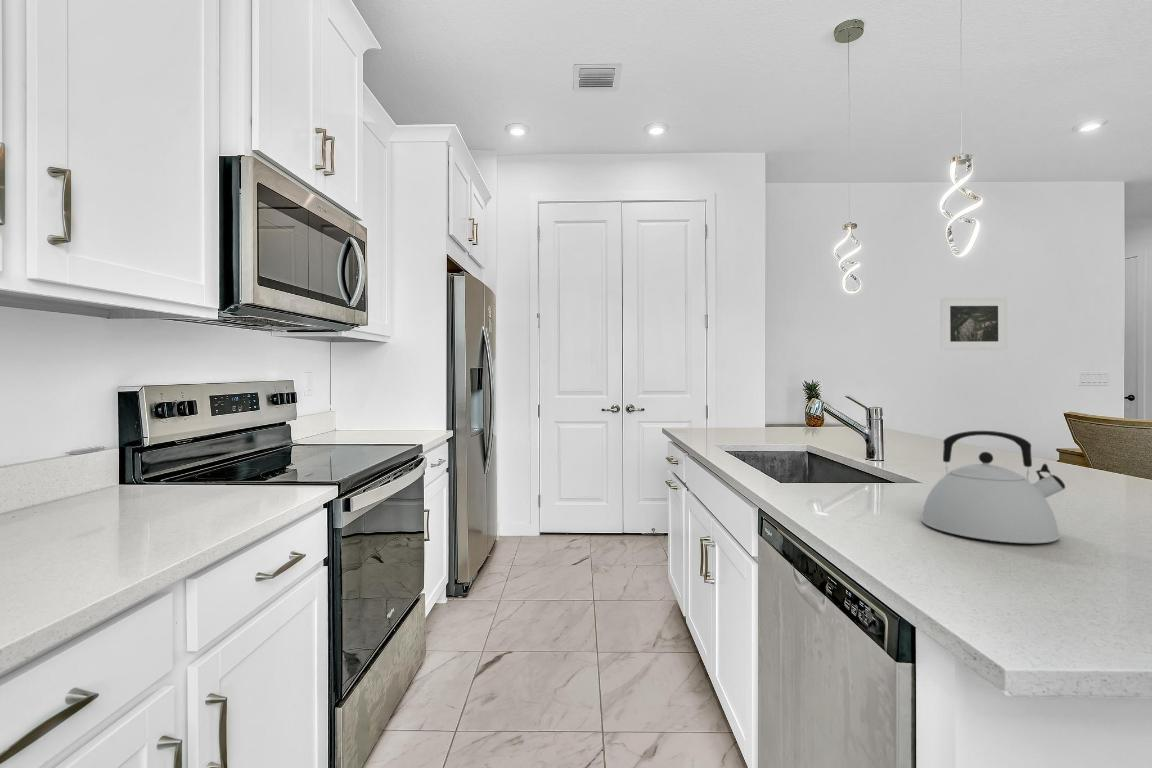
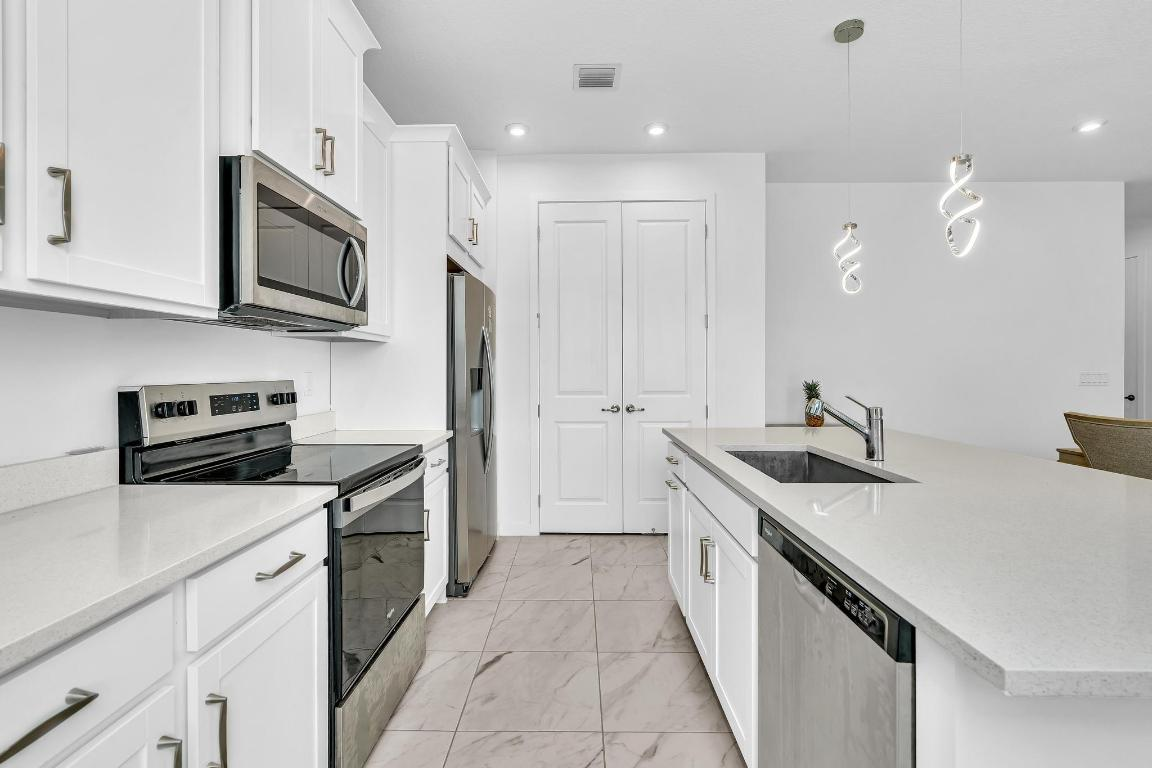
- kettle [920,430,1066,544]
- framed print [939,296,1008,351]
